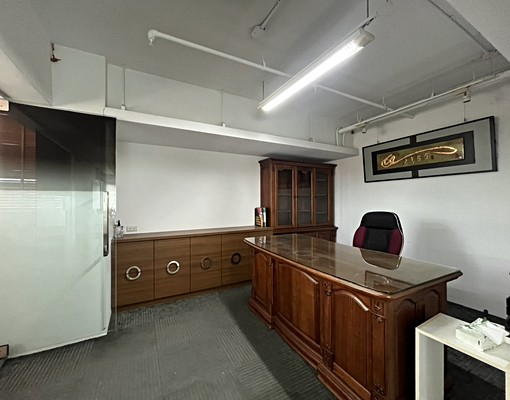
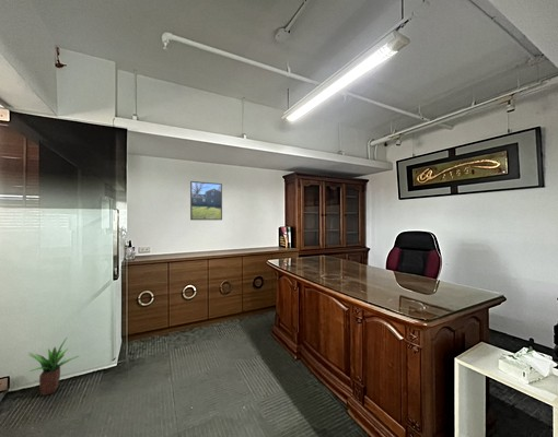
+ potted plant [28,338,80,397]
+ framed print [189,180,223,221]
